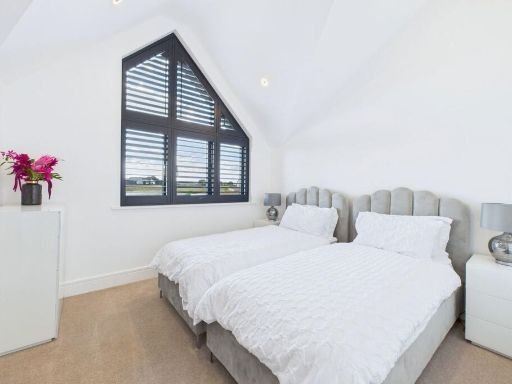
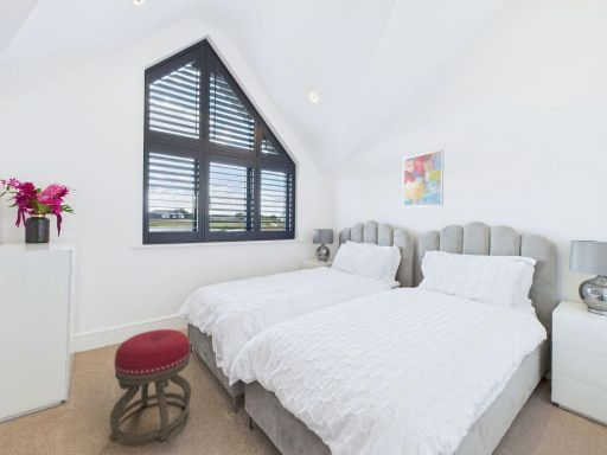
+ wall art [401,148,445,209]
+ stool [109,328,192,442]
